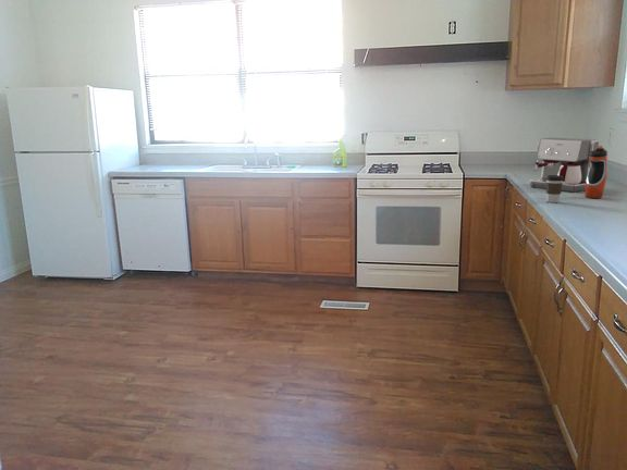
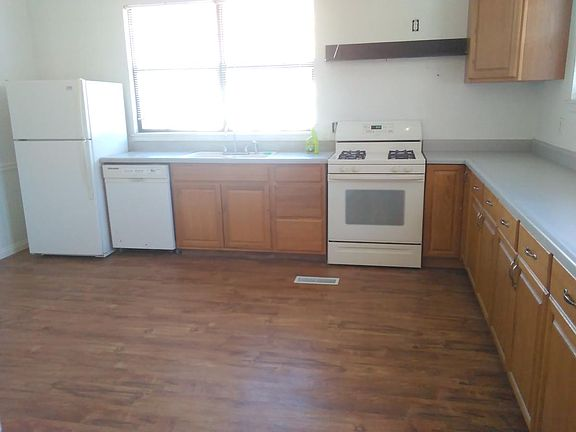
- water bottle [583,145,608,199]
- coffee maker [529,137,600,194]
- coffee cup [545,175,564,203]
